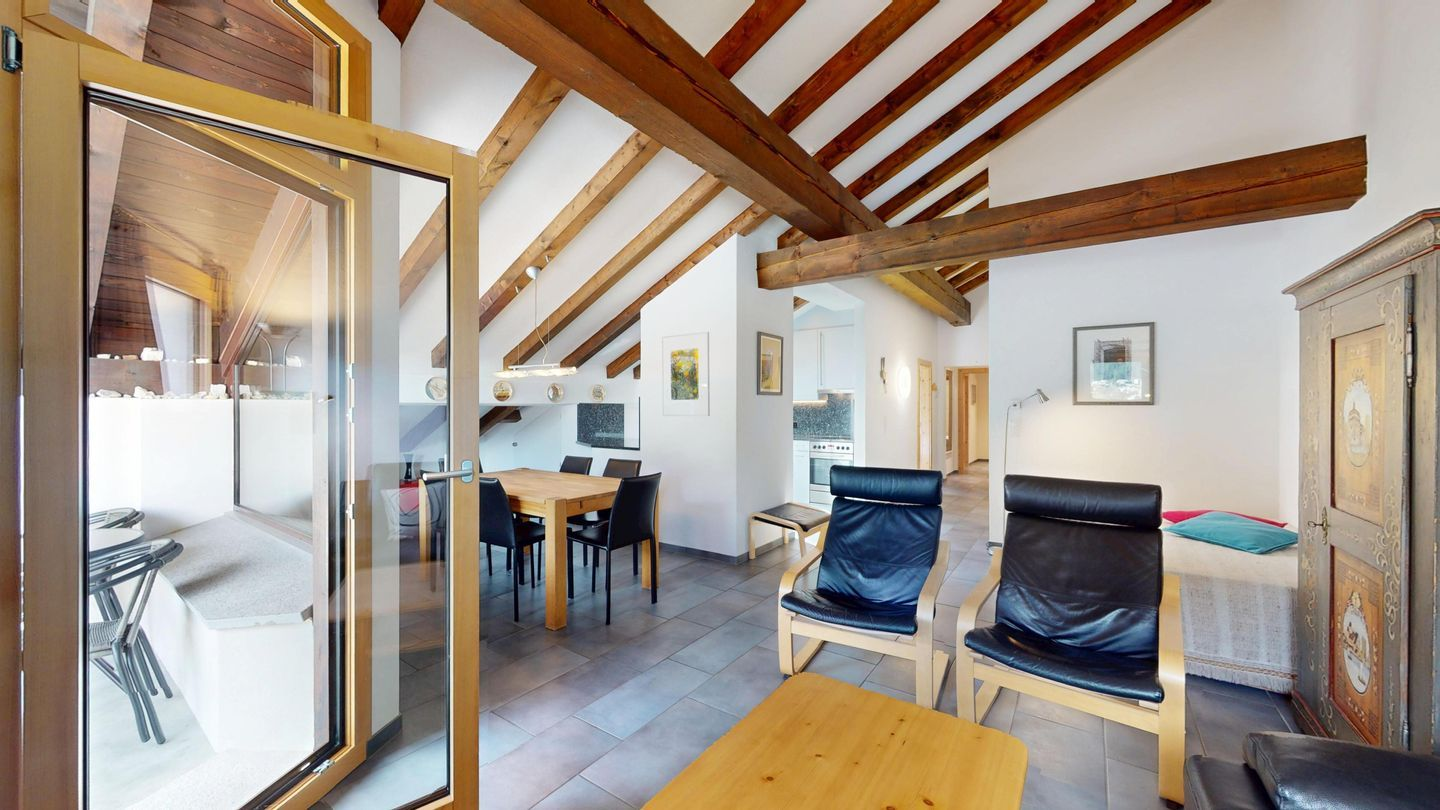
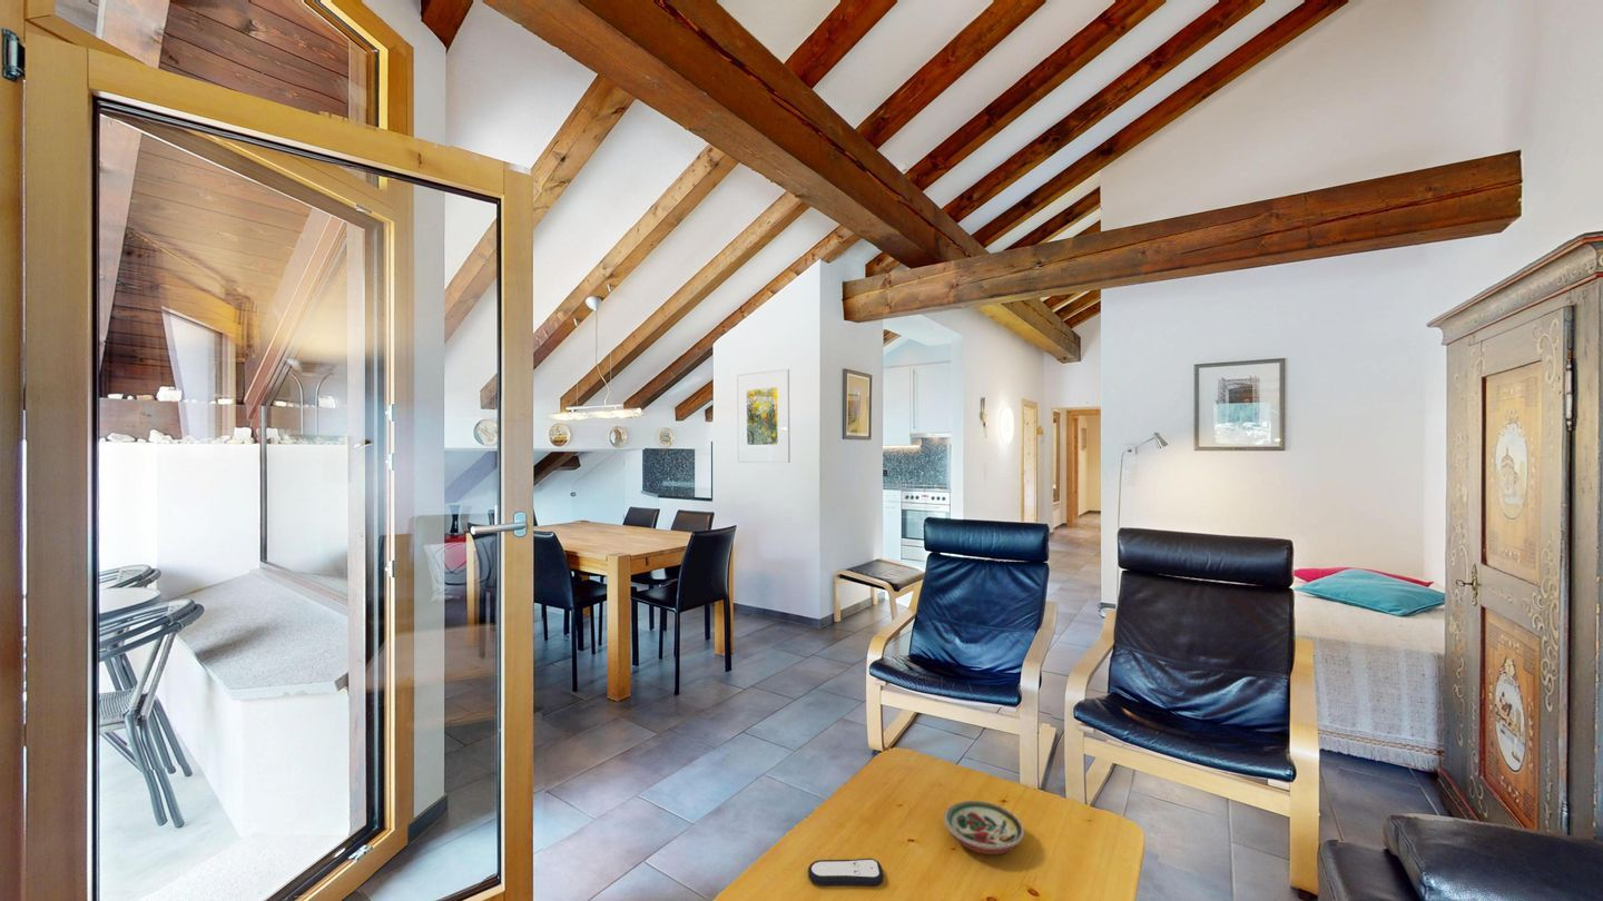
+ decorative bowl [943,800,1025,855]
+ remote control [807,858,885,888]
